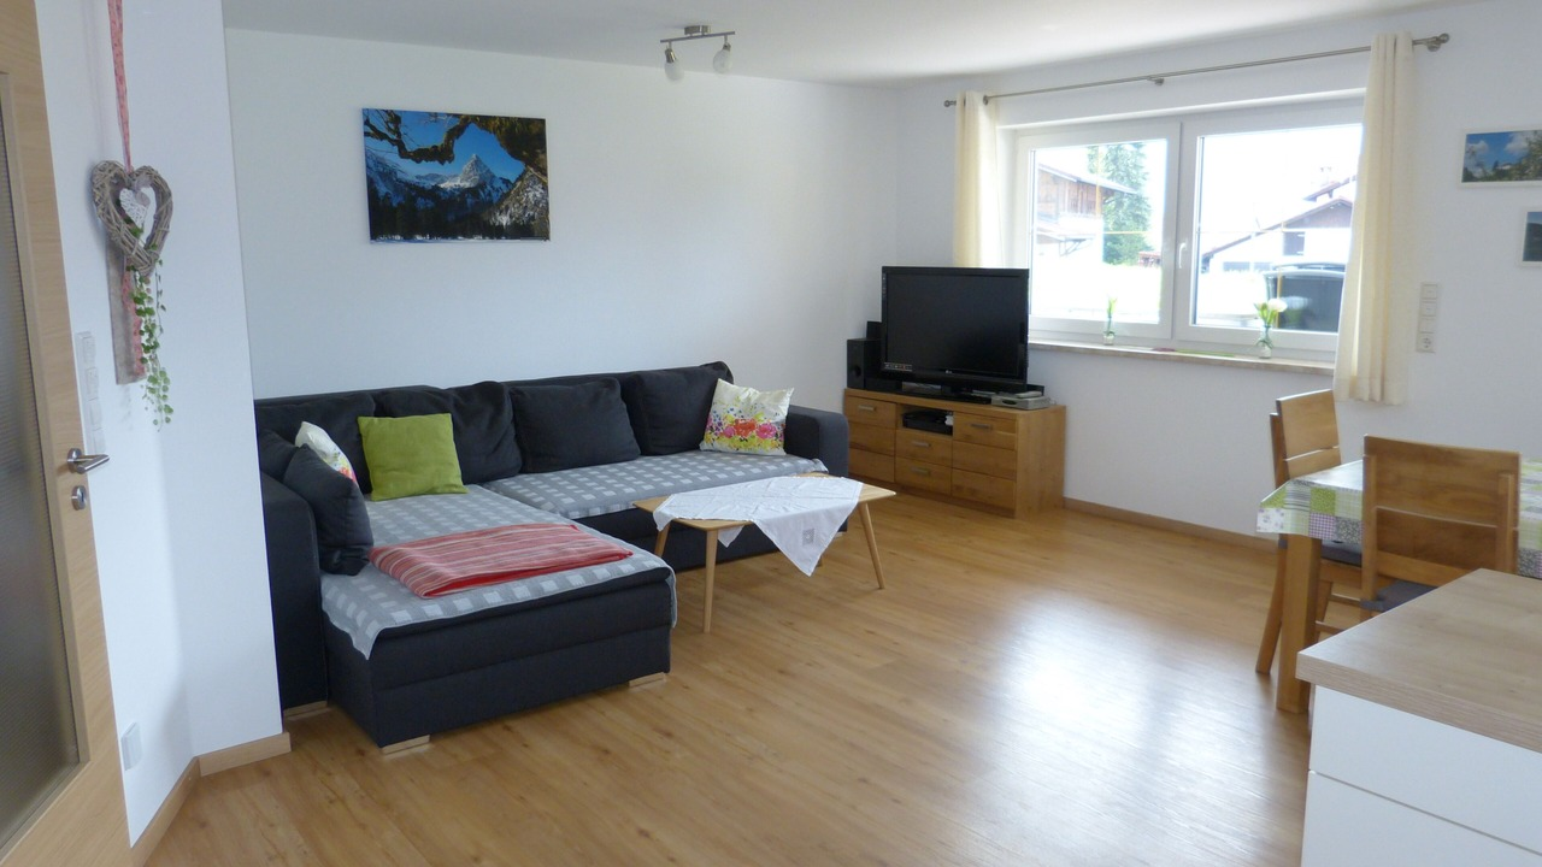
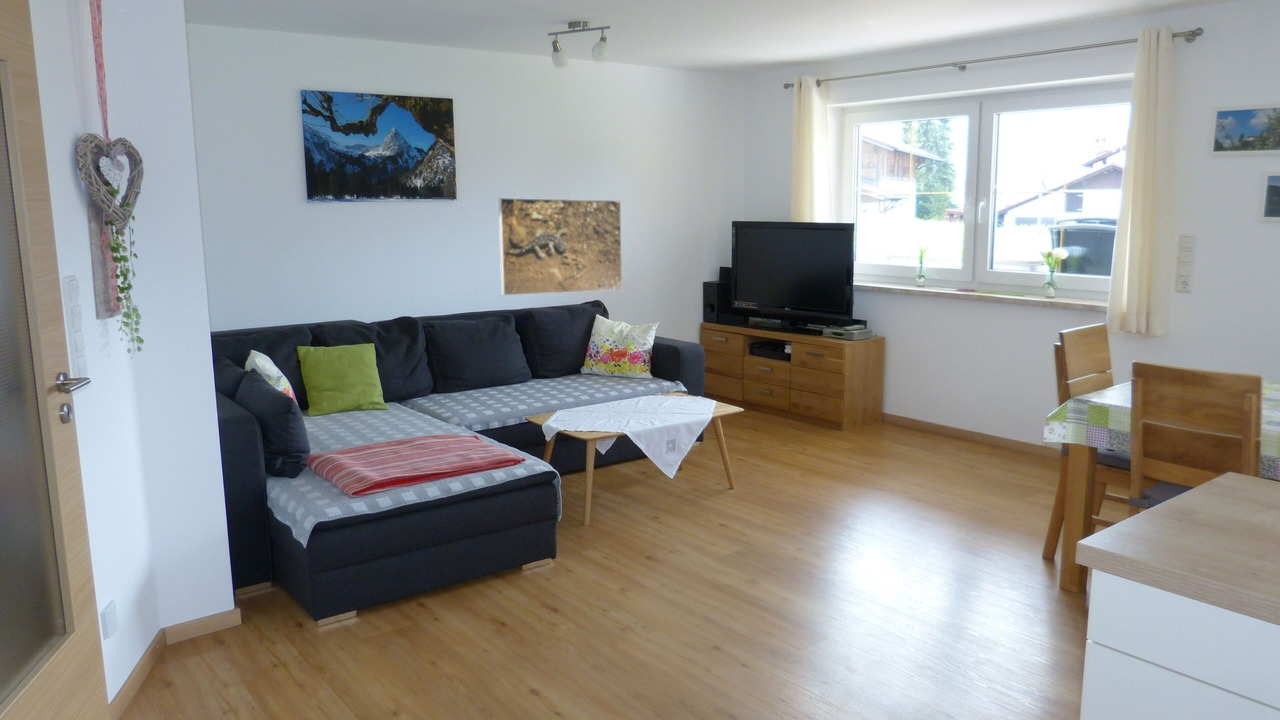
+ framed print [497,197,623,296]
